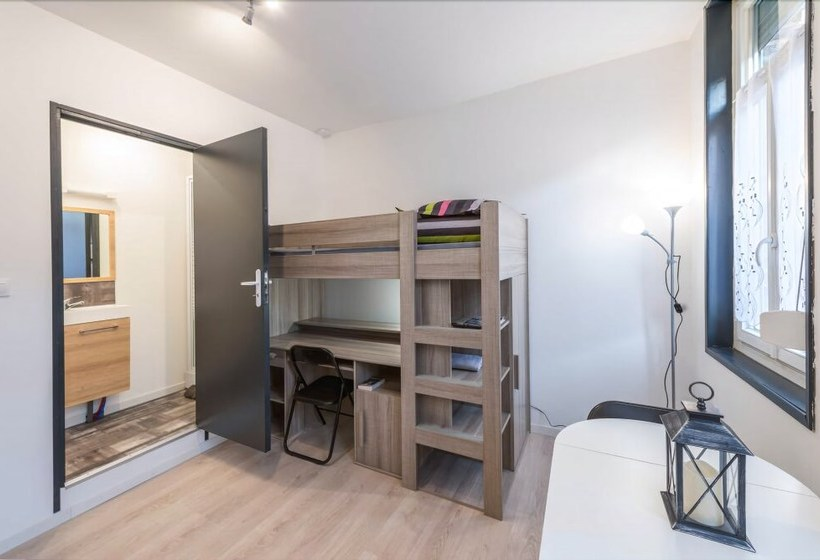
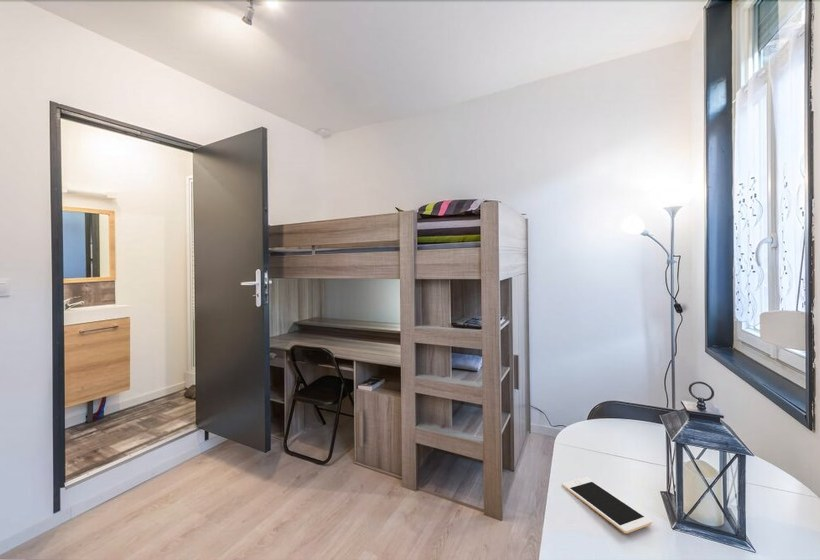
+ cell phone [561,476,653,534]
